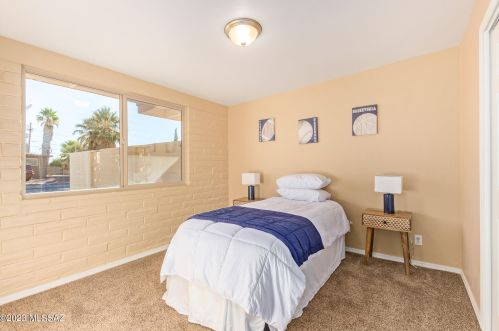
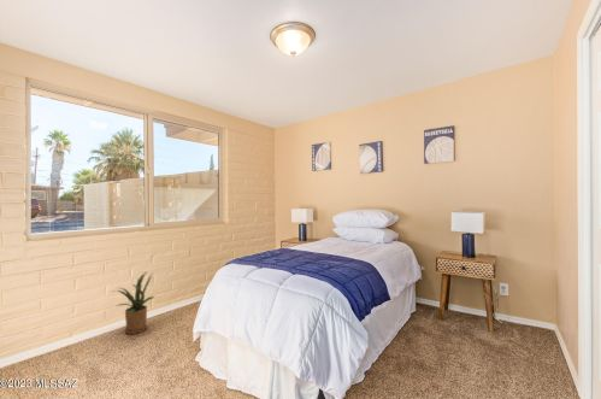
+ house plant [111,271,157,335]
